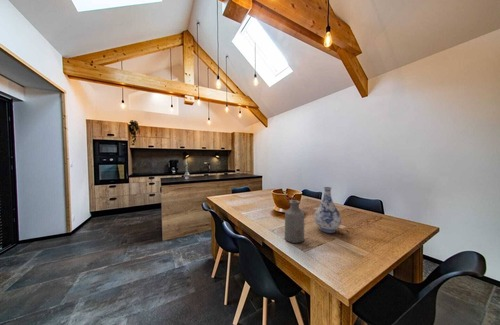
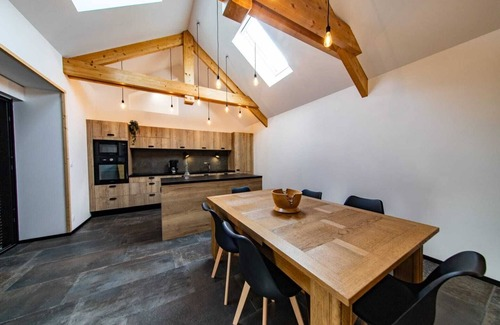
- vase [313,186,342,234]
- bottle [284,199,305,244]
